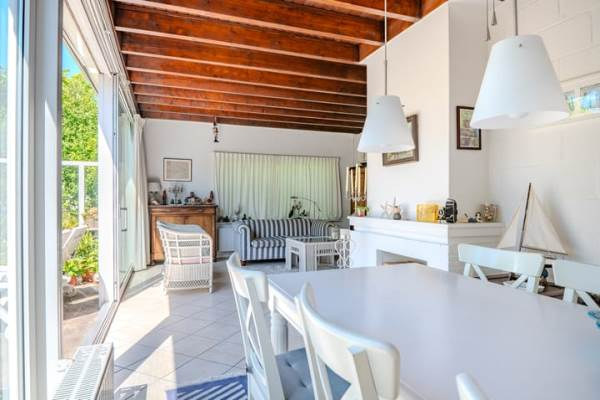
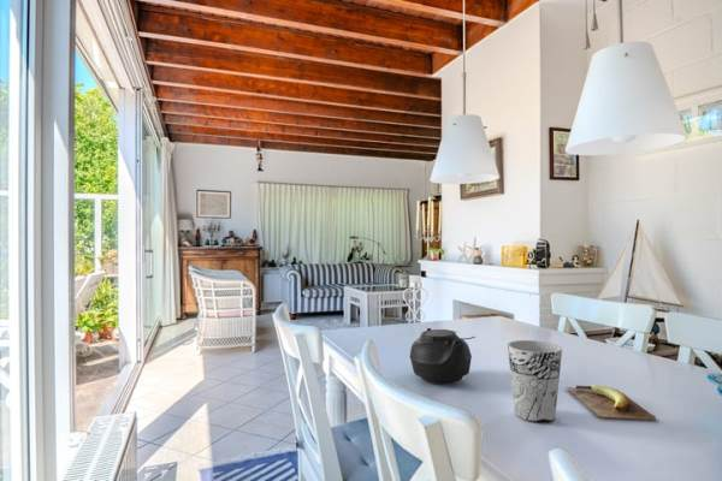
+ cup [507,339,563,424]
+ banana [566,384,659,421]
+ teapot [408,327,477,385]
